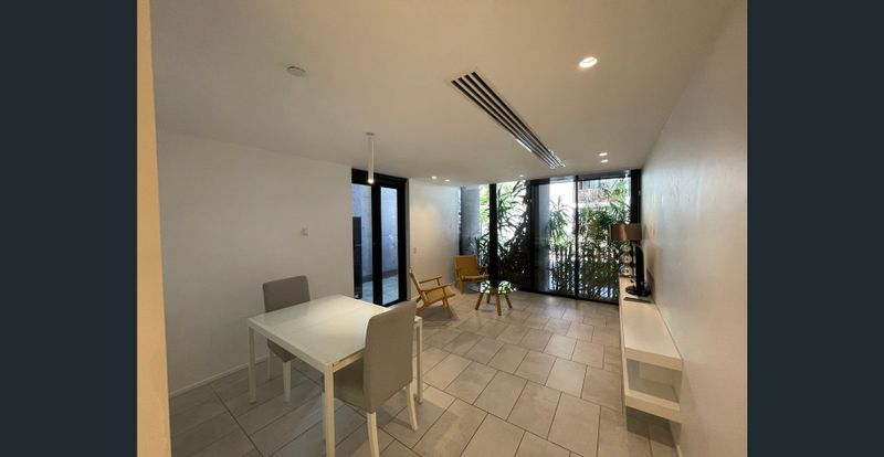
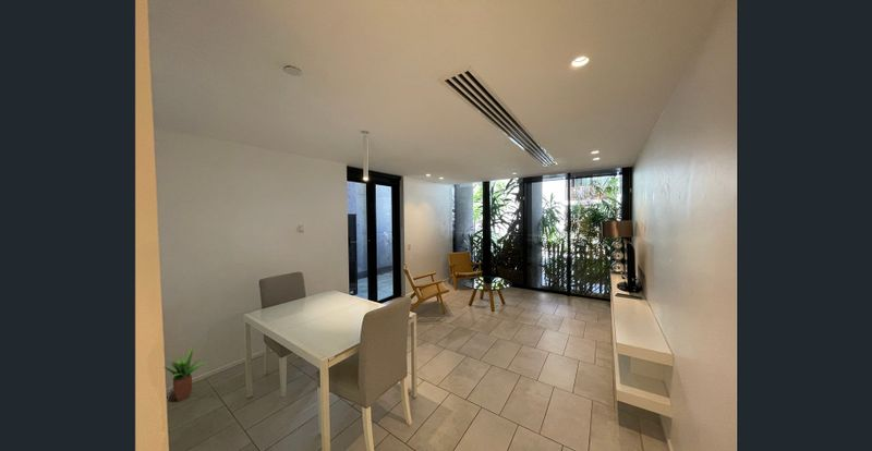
+ potted plant [165,343,210,402]
